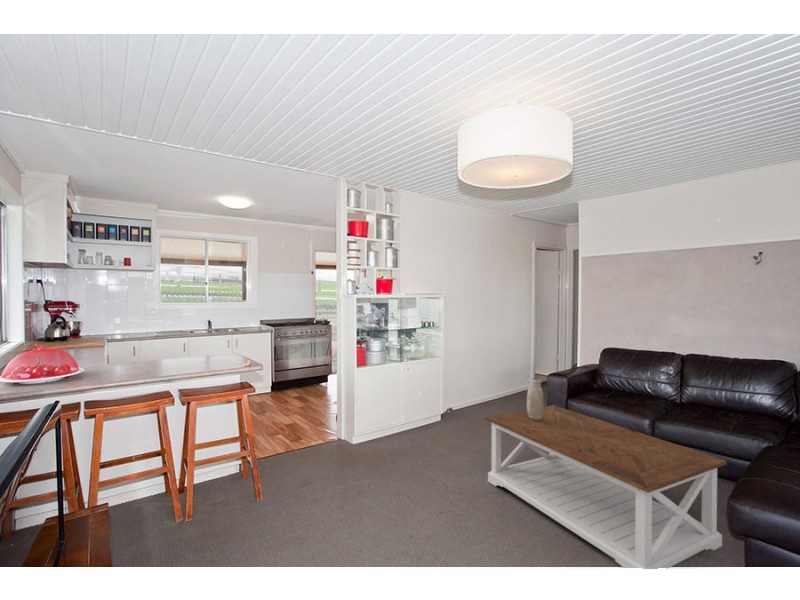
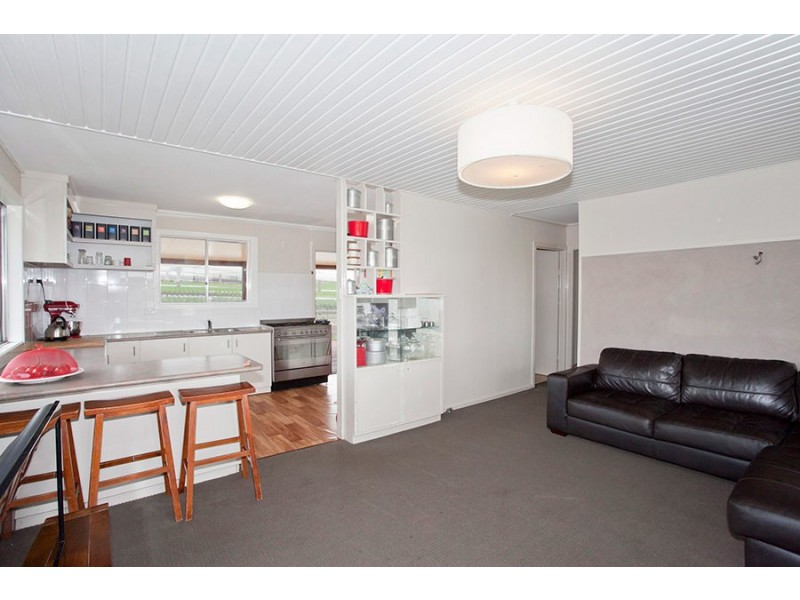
- vase [526,377,545,420]
- coffee table [485,404,728,570]
